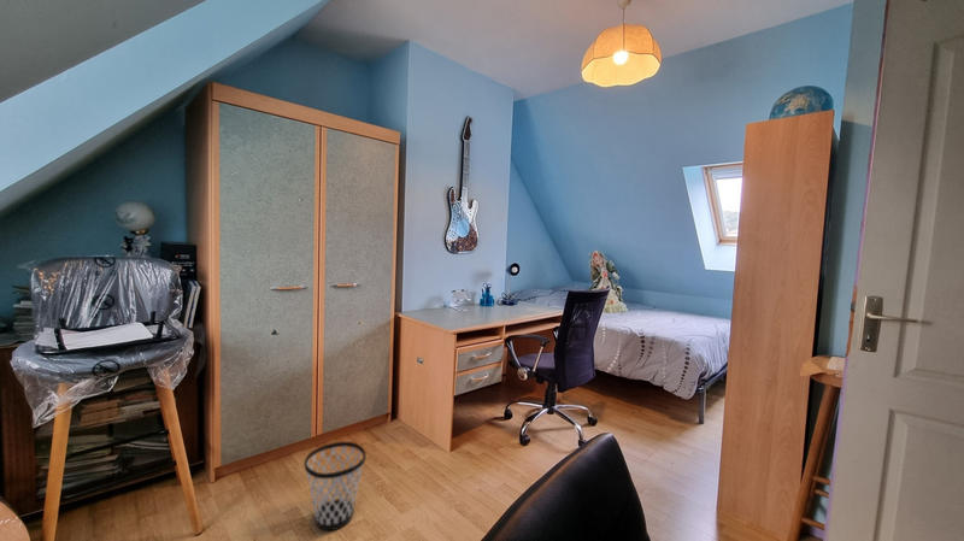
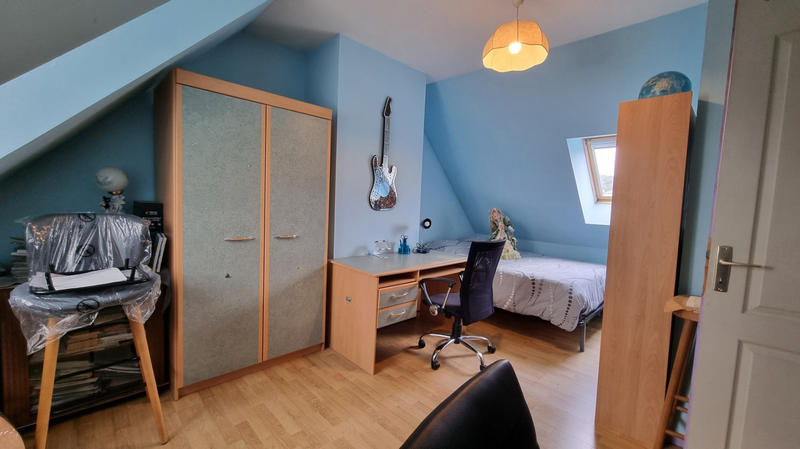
- wastebasket [304,441,368,531]
